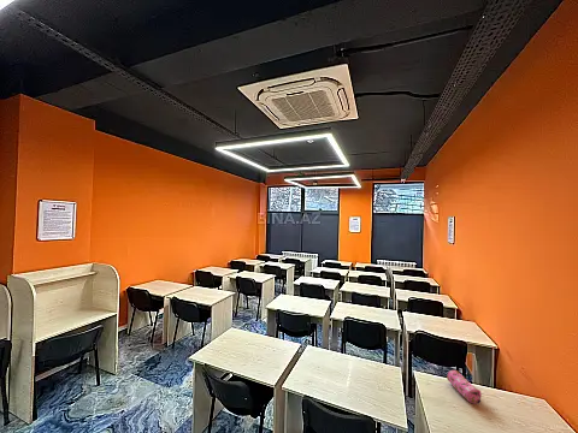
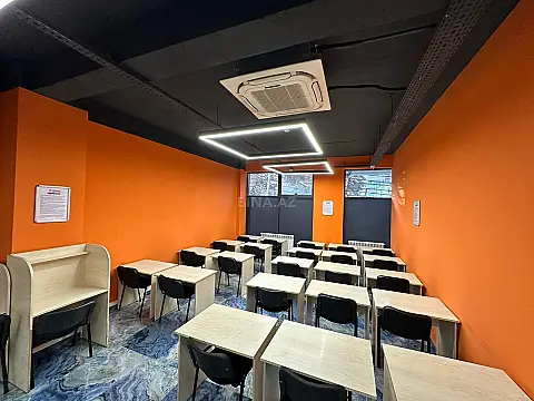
- pencil case [446,369,483,405]
